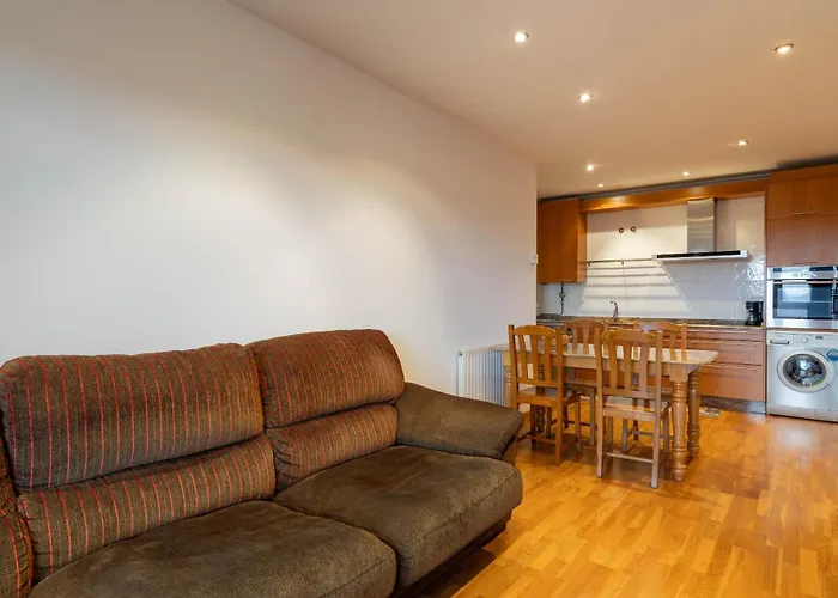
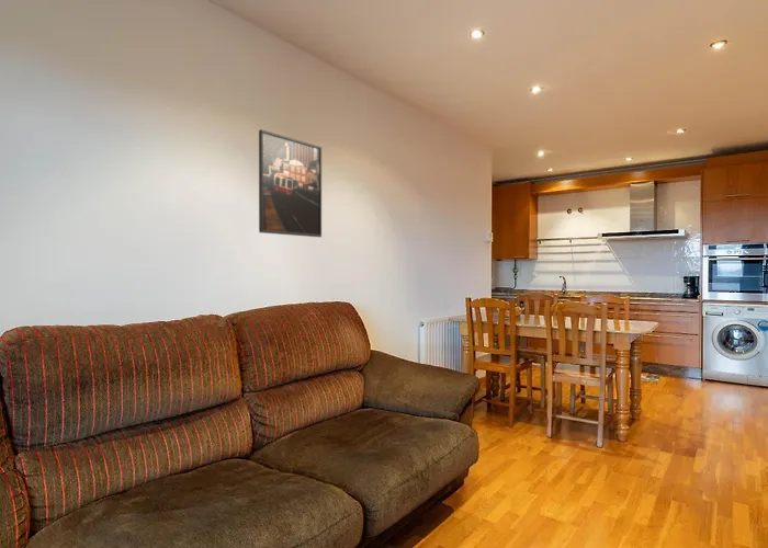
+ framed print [258,128,323,238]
